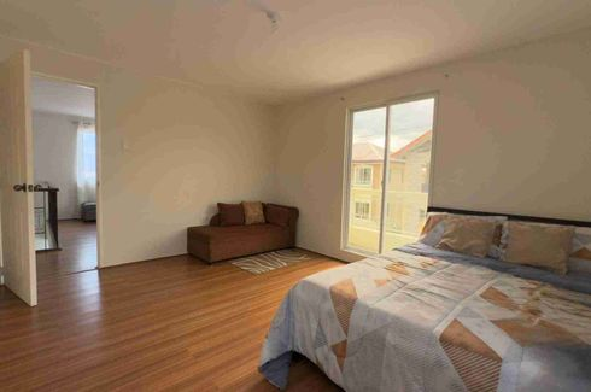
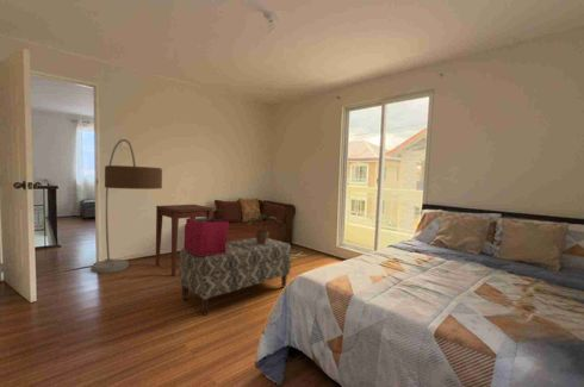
+ floor lamp [89,138,163,274]
+ side table [155,204,215,276]
+ bench [178,237,292,317]
+ storage bin [182,217,230,256]
+ potted plant [246,210,280,244]
